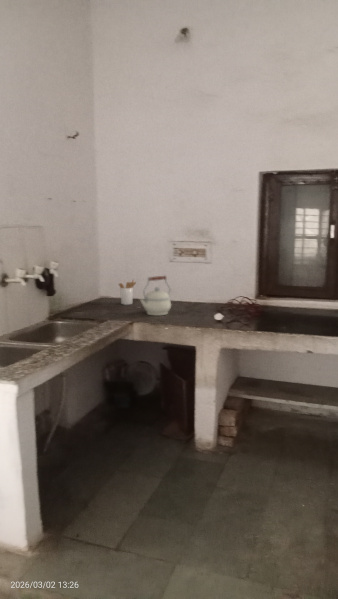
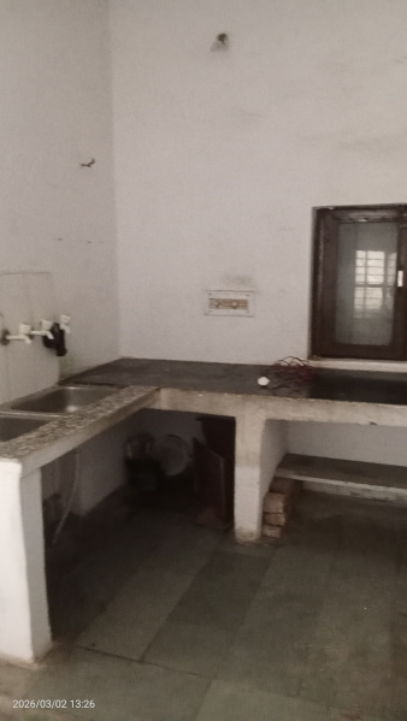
- kettle [139,275,172,316]
- utensil holder [118,278,137,306]
